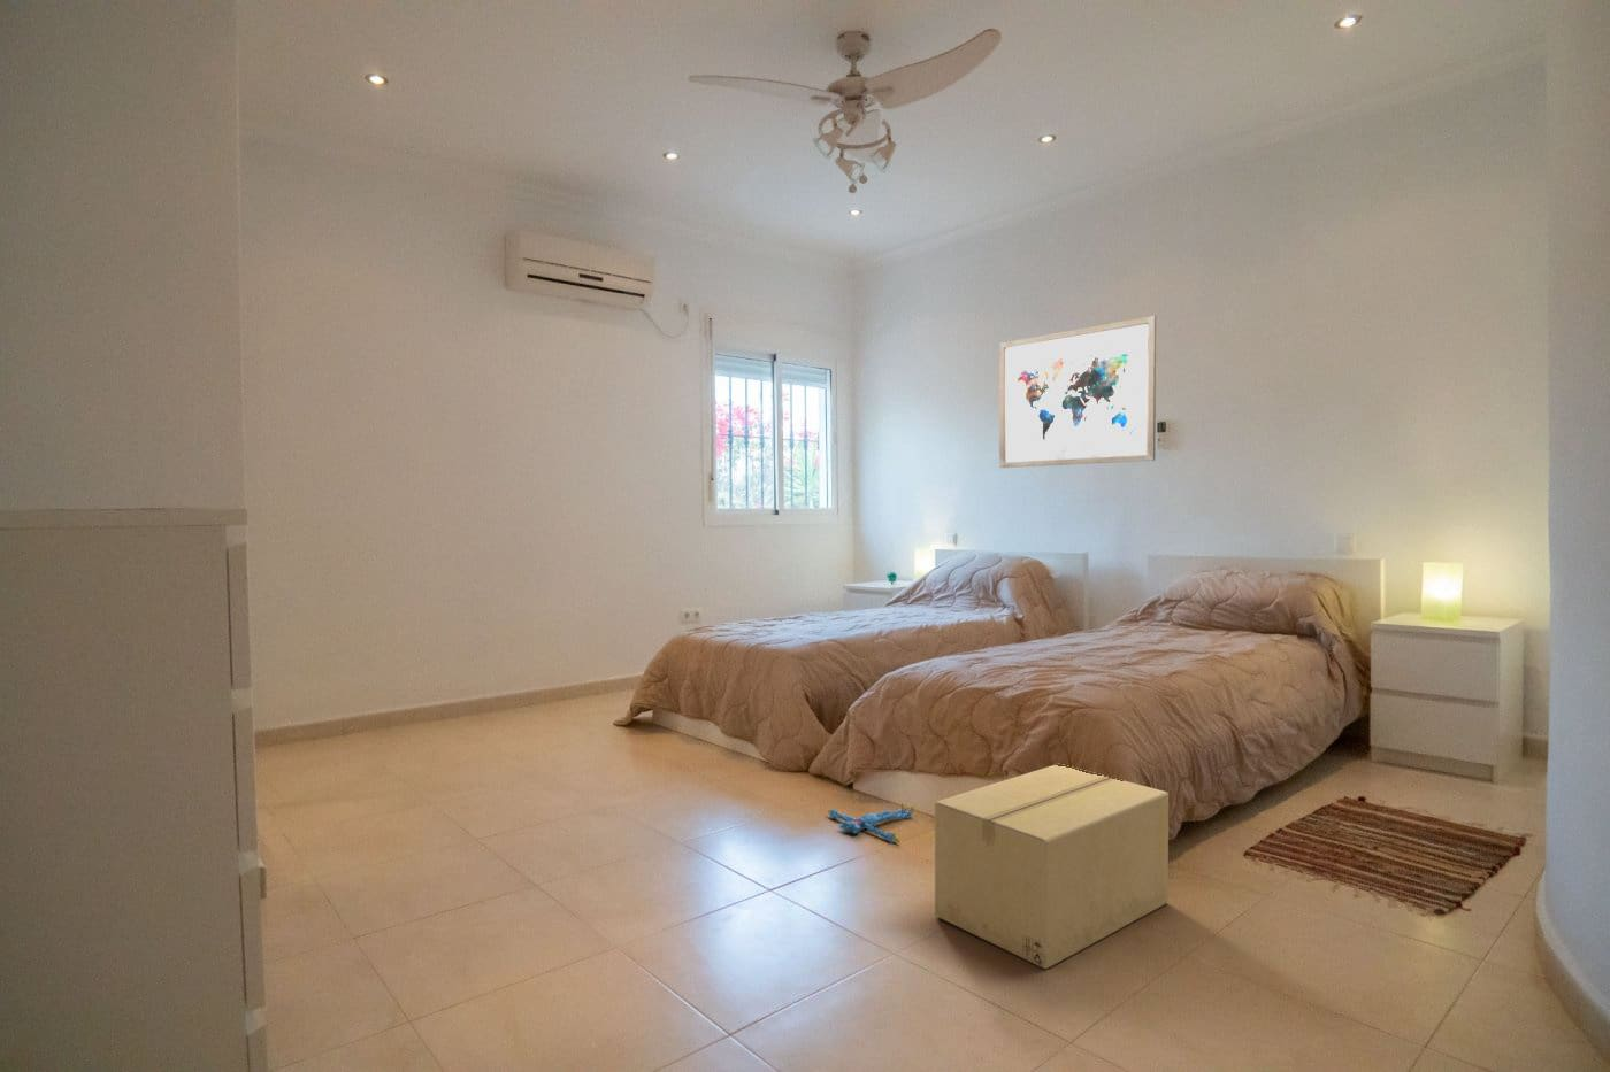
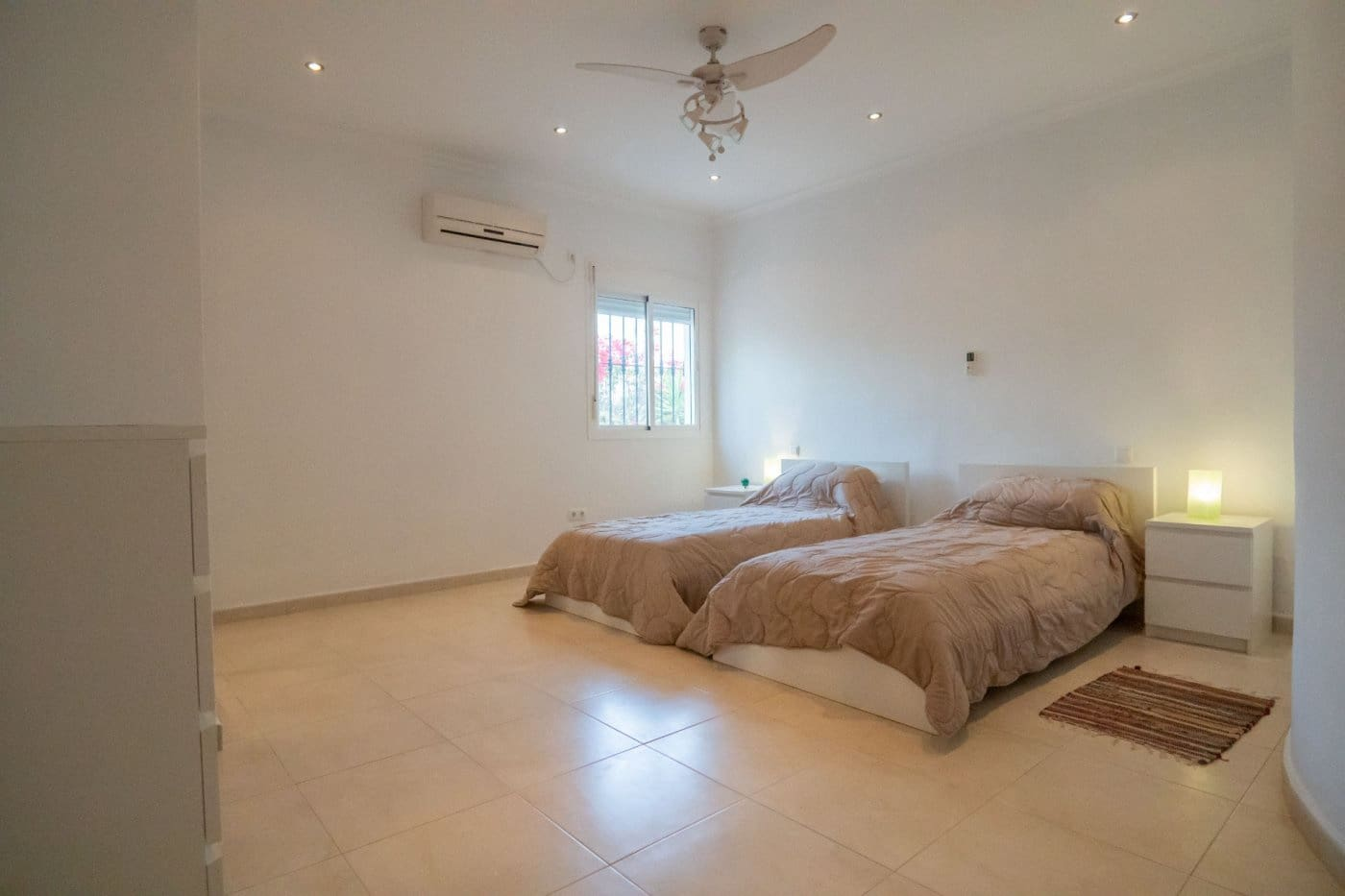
- wall art [998,315,1156,469]
- cardboard box [934,765,1169,970]
- plush toy [827,802,916,845]
